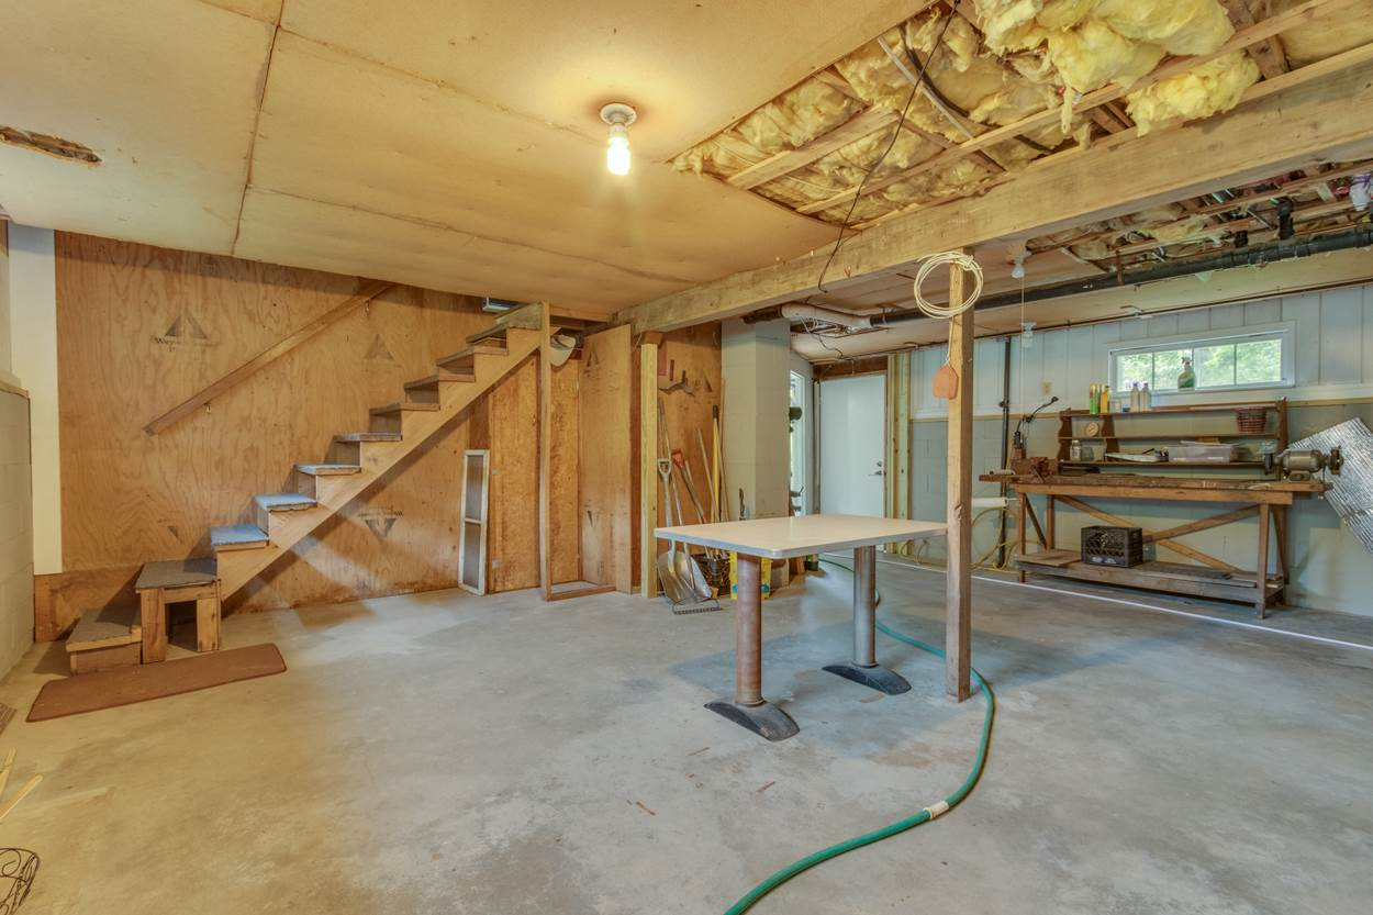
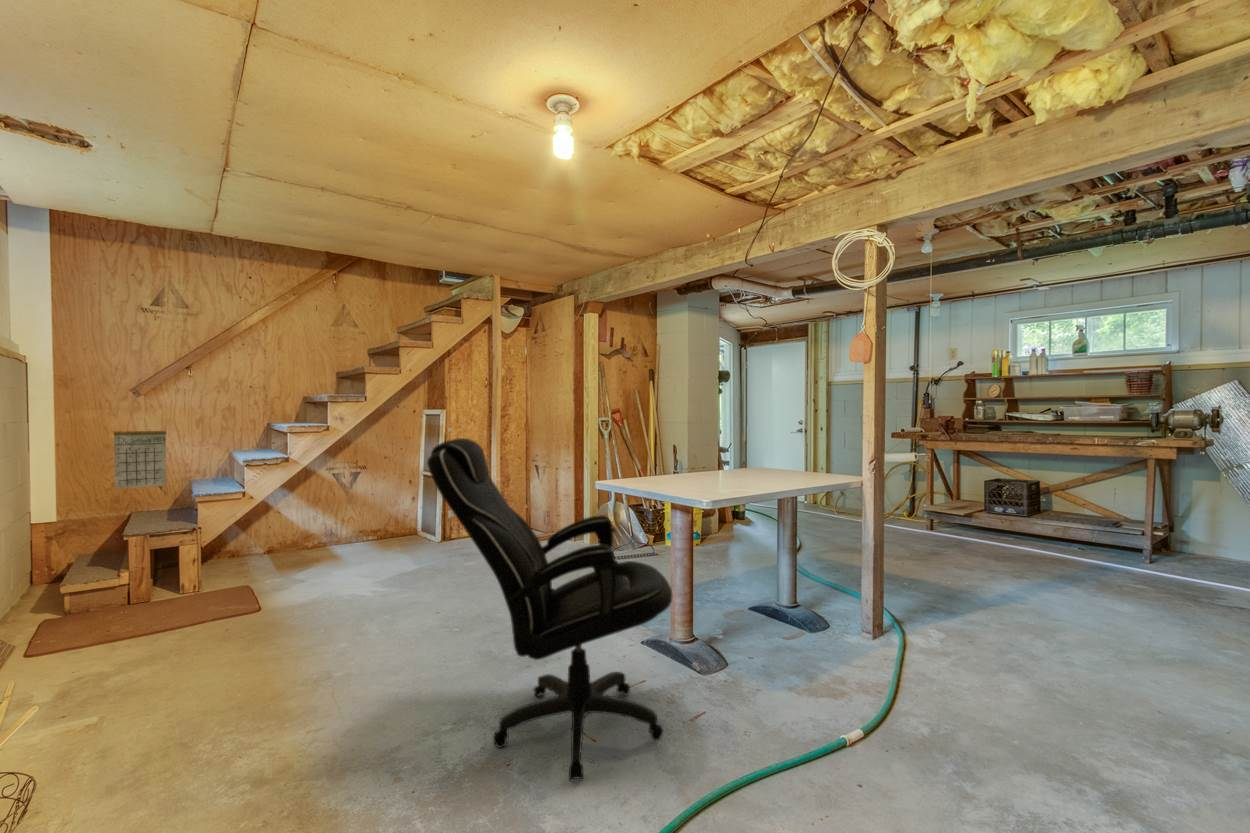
+ calendar [113,417,167,490]
+ office chair [426,437,673,783]
